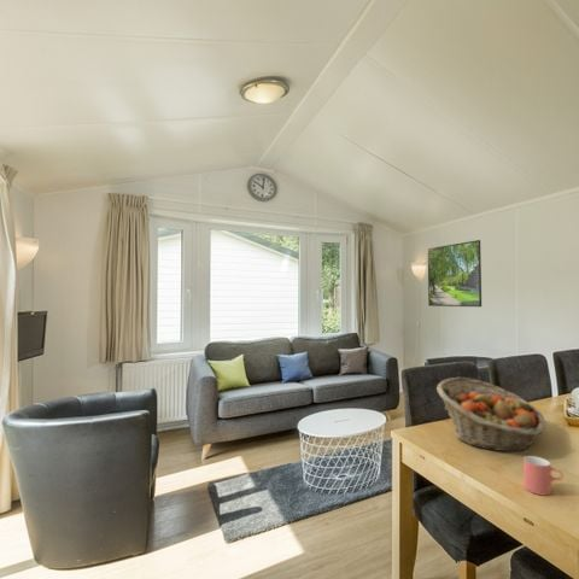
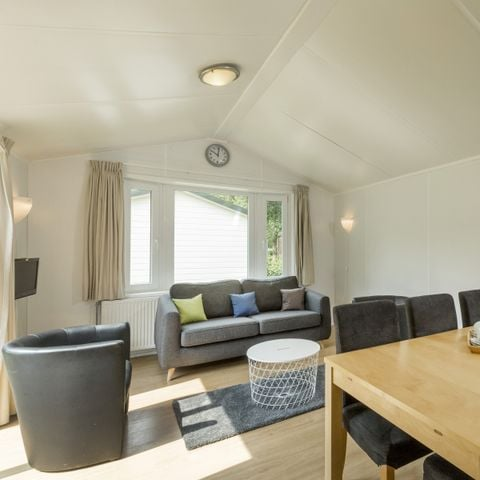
- cup [522,455,565,496]
- fruit basket [435,376,546,452]
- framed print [427,239,482,308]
